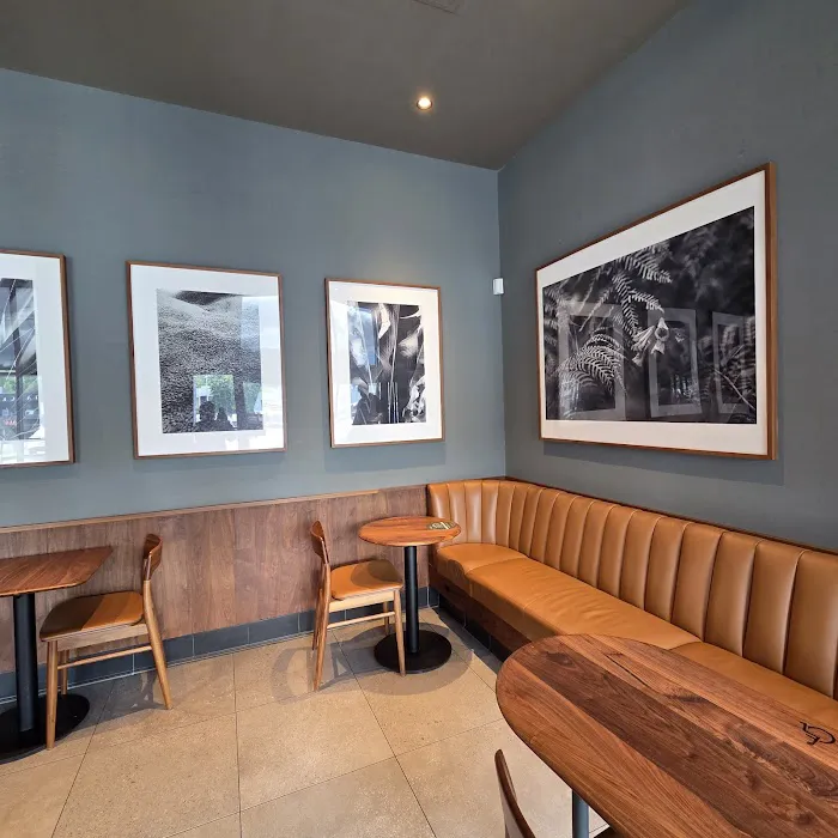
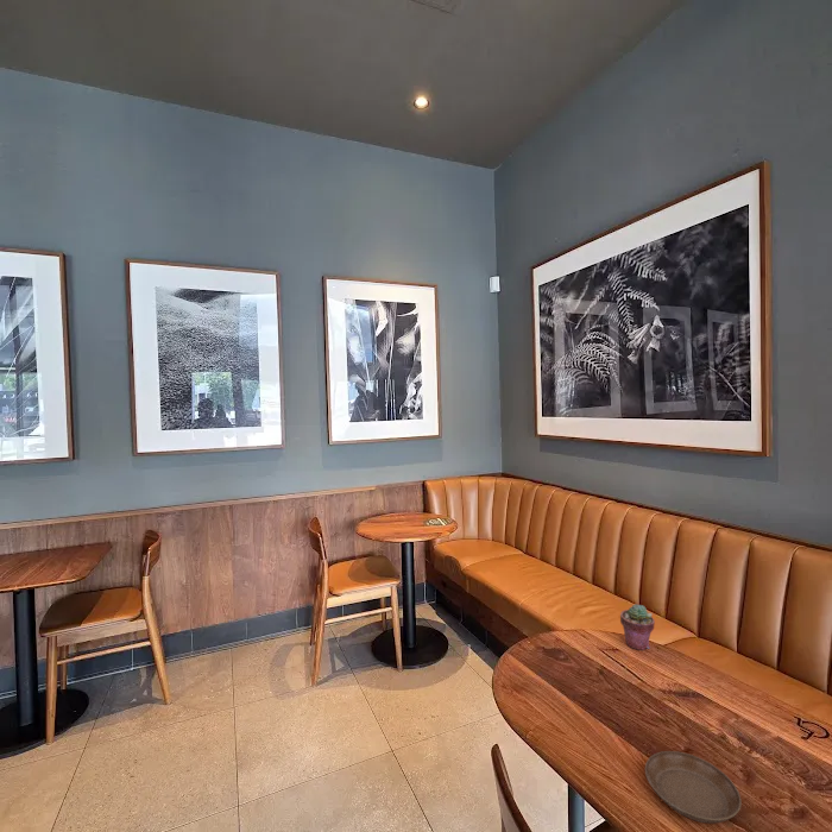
+ saucer [644,750,743,824]
+ potted succulent [619,603,656,651]
